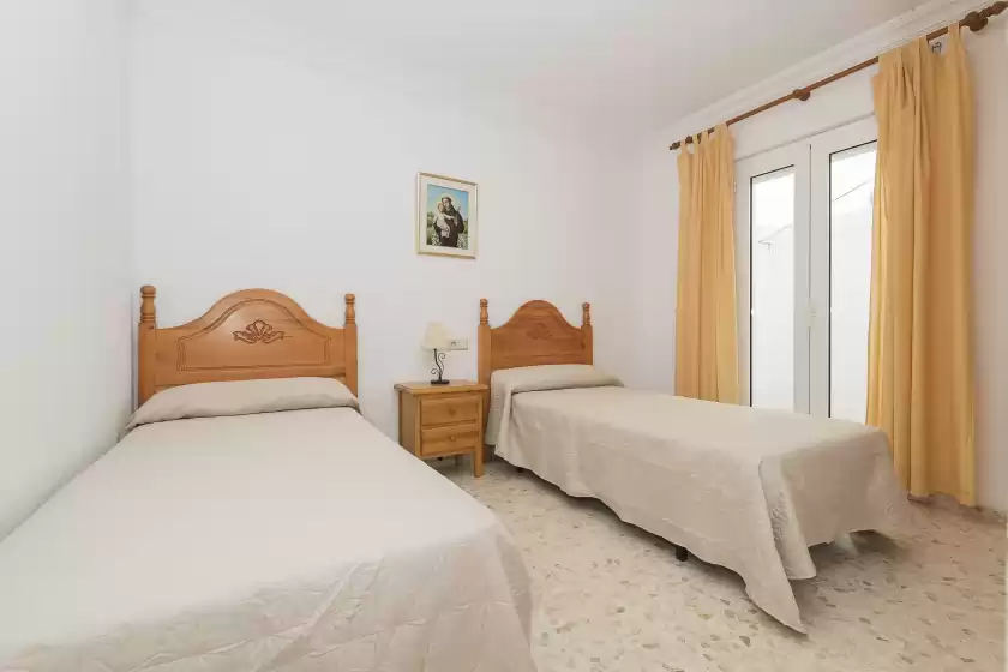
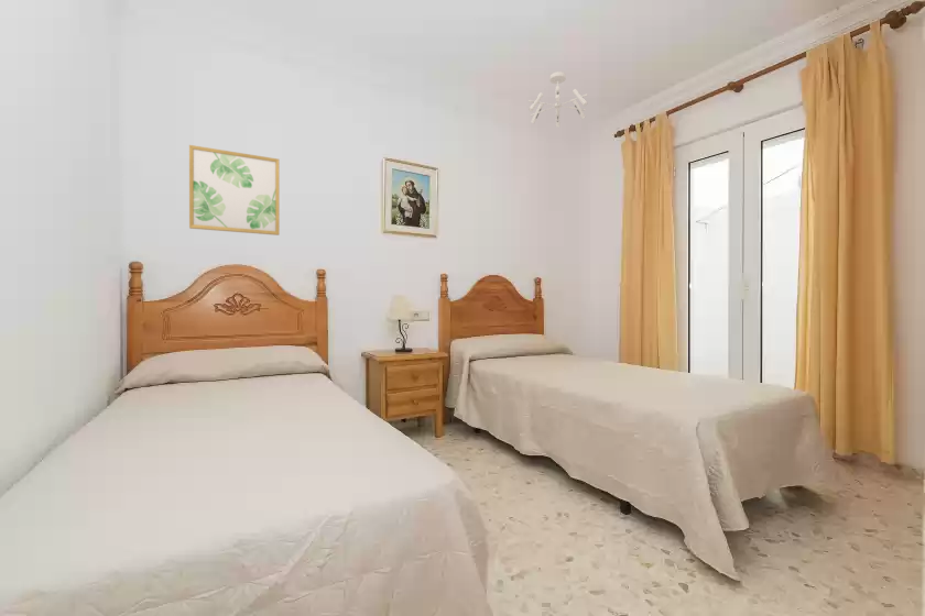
+ wall art [188,144,281,237]
+ ceiling light fixture [527,70,589,128]
